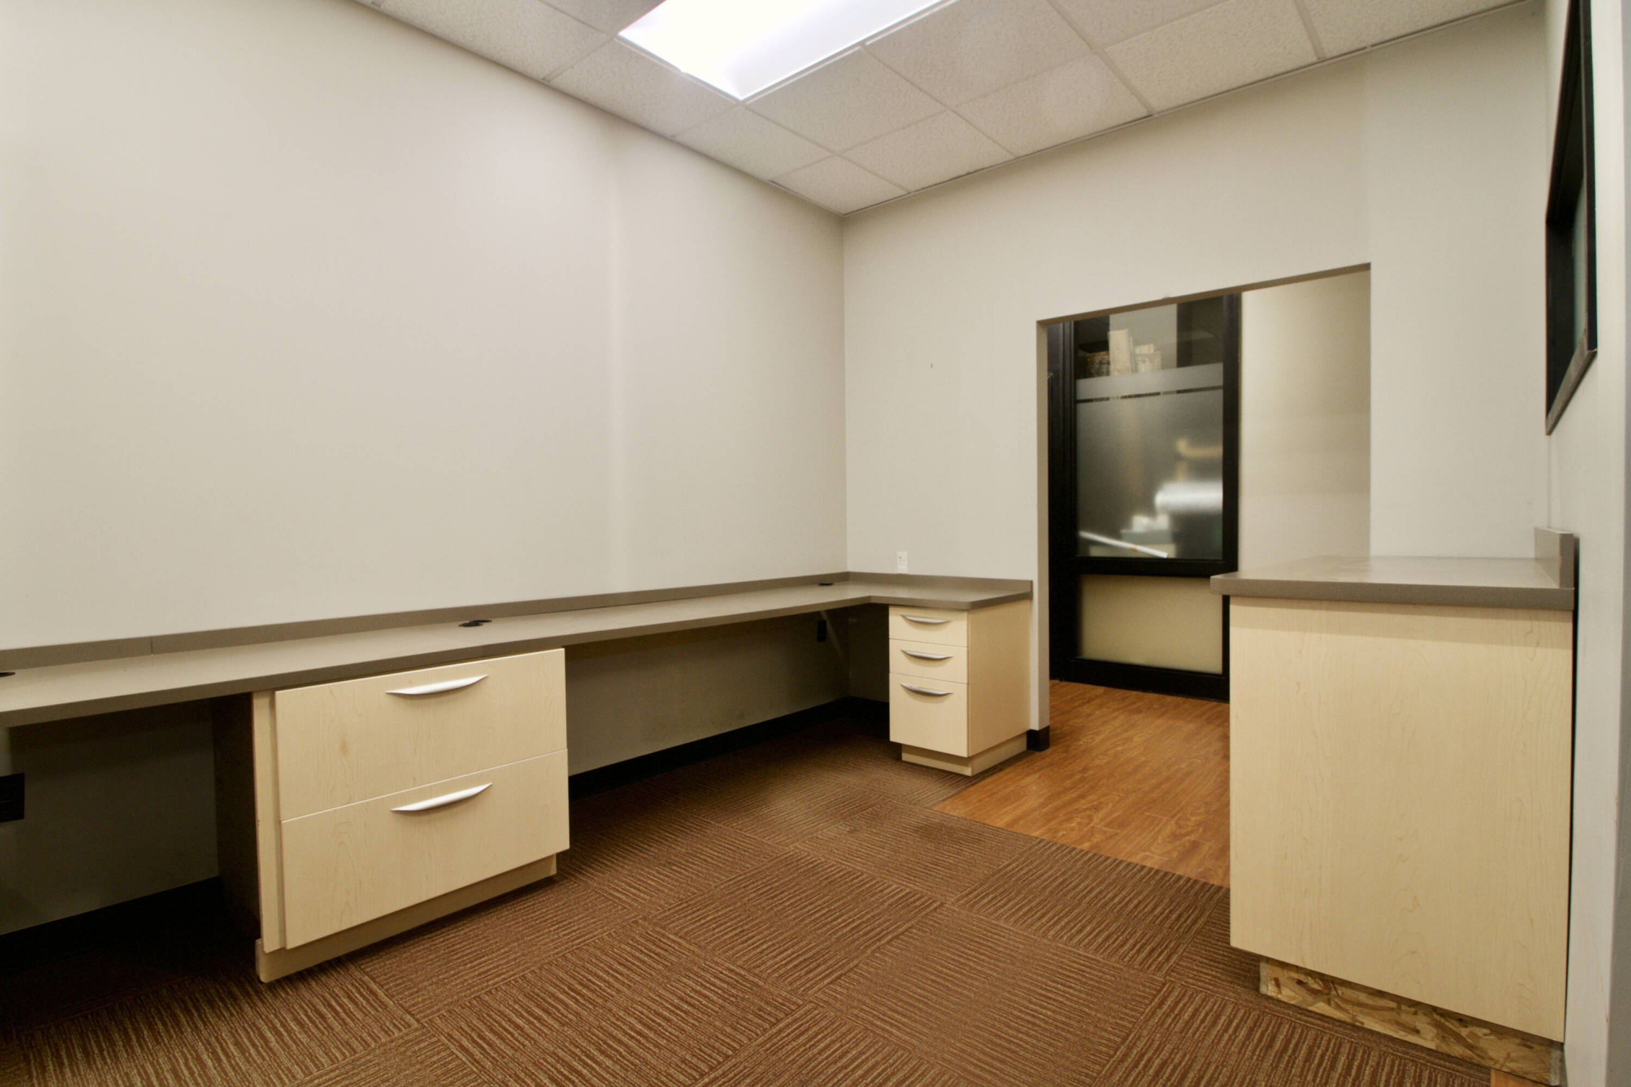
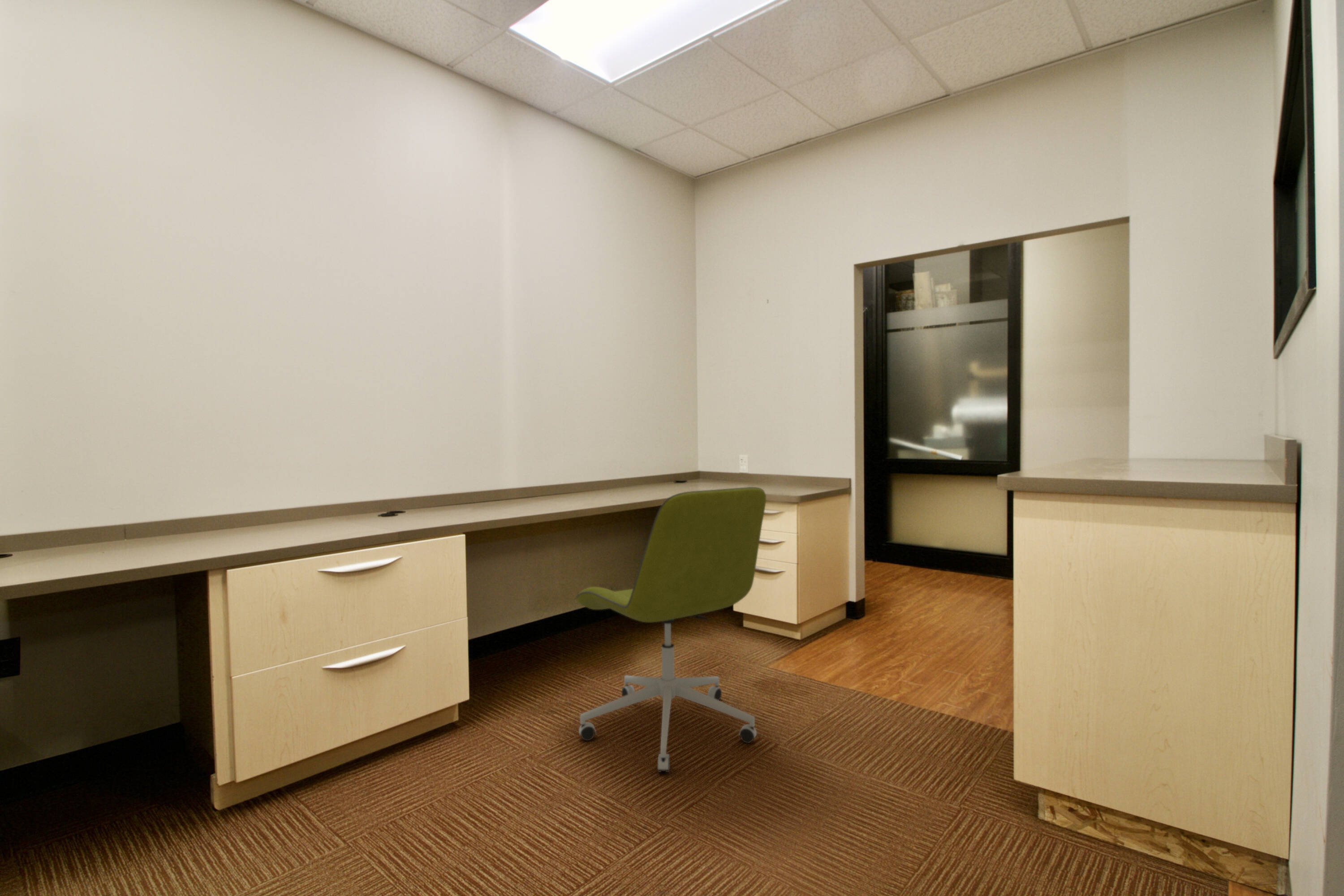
+ office chair [576,487,767,773]
